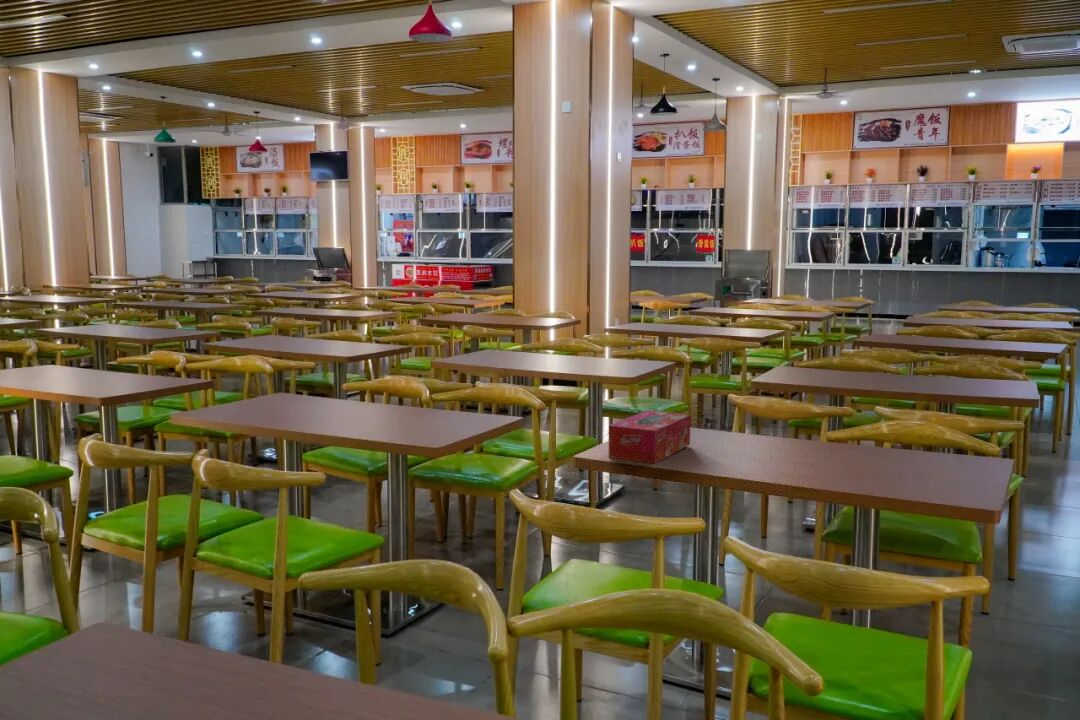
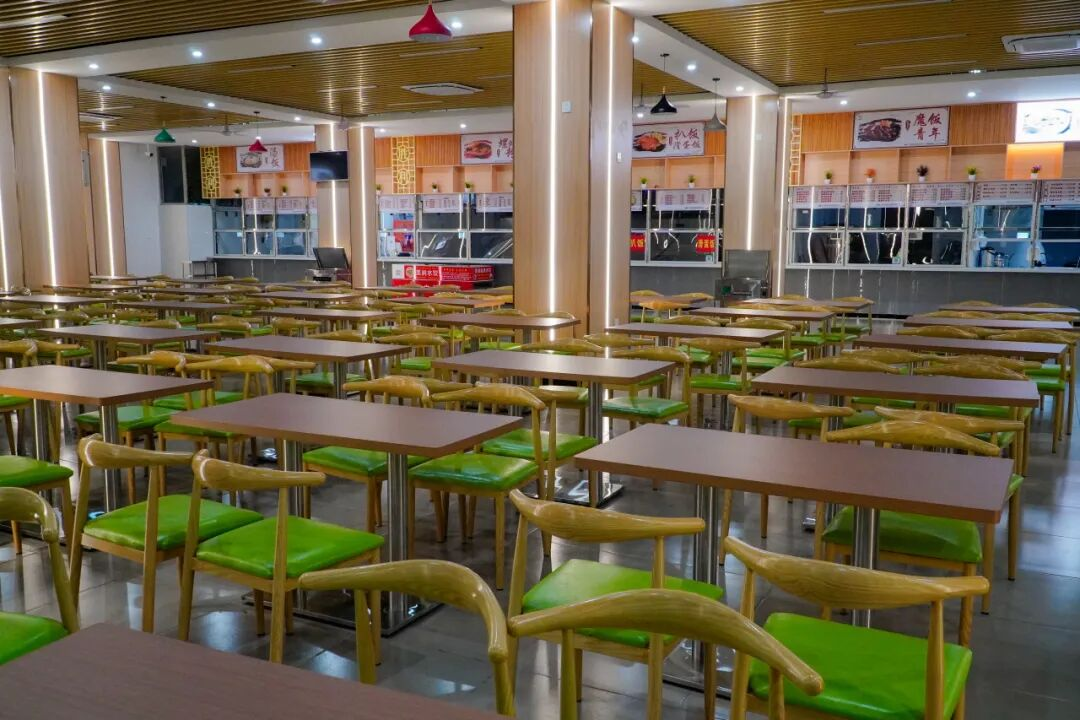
- tissue box [608,409,692,464]
